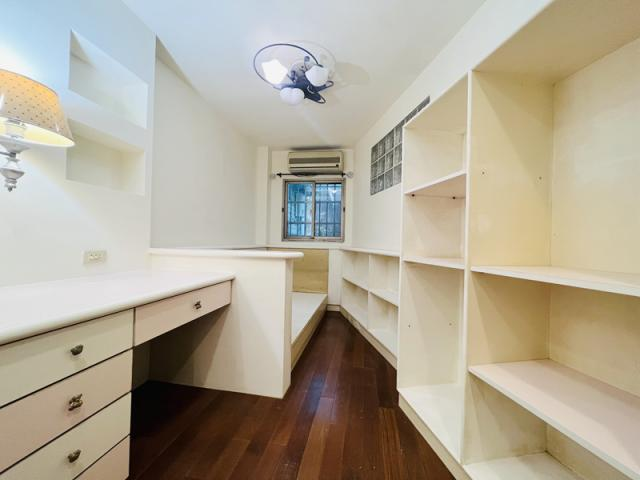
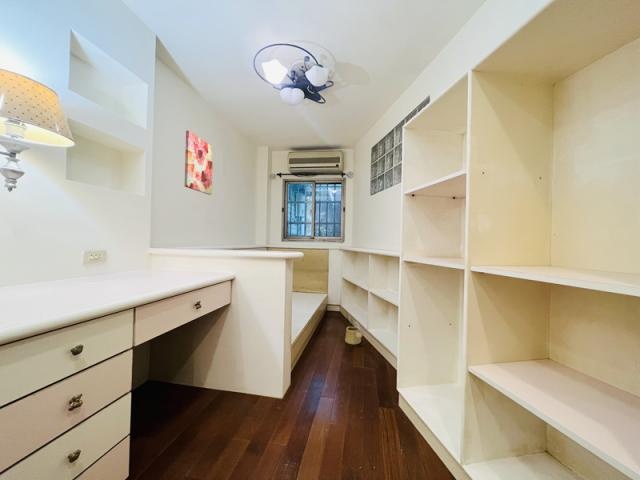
+ wall art [184,130,214,196]
+ watering can [344,326,363,345]
